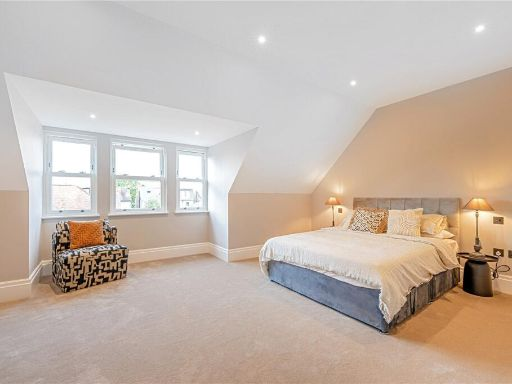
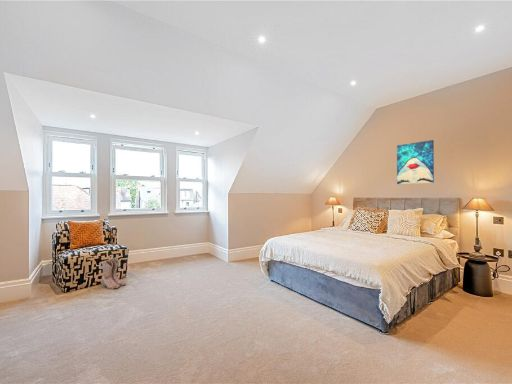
+ boots [101,257,126,290]
+ wall art [396,139,435,185]
